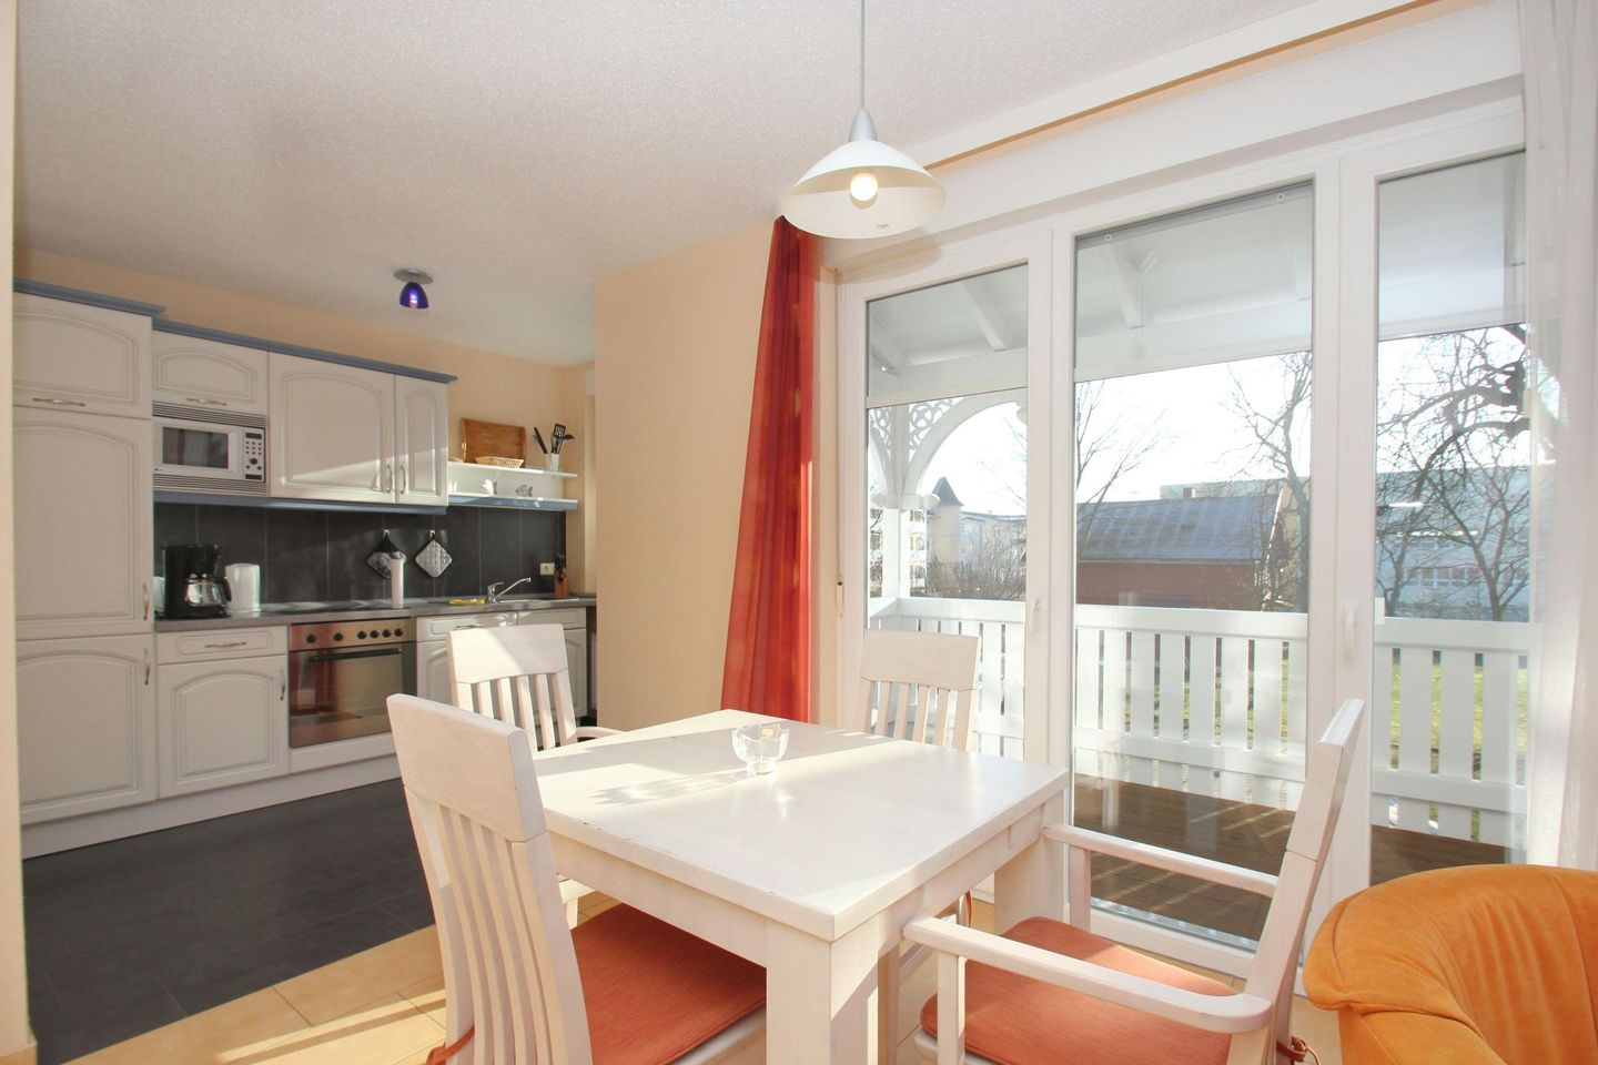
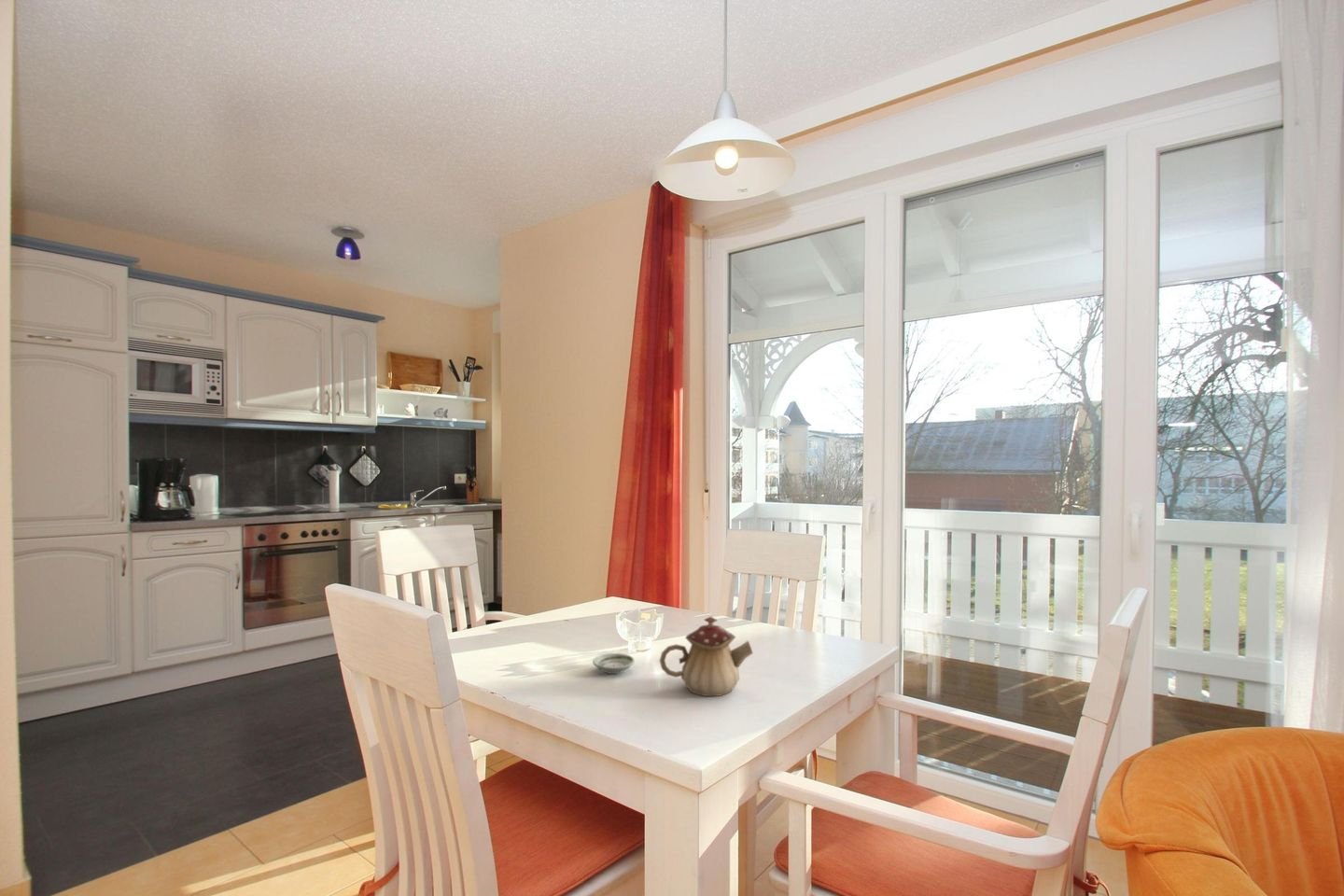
+ saucer [592,652,636,675]
+ teapot [659,616,754,697]
